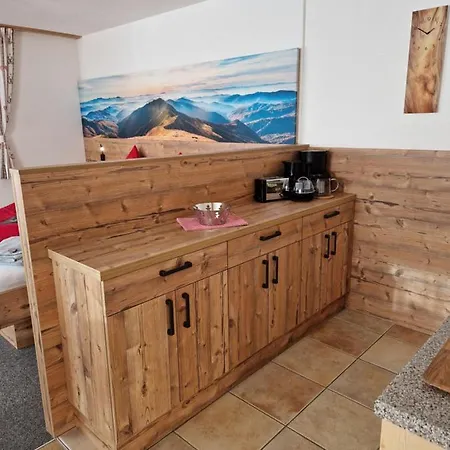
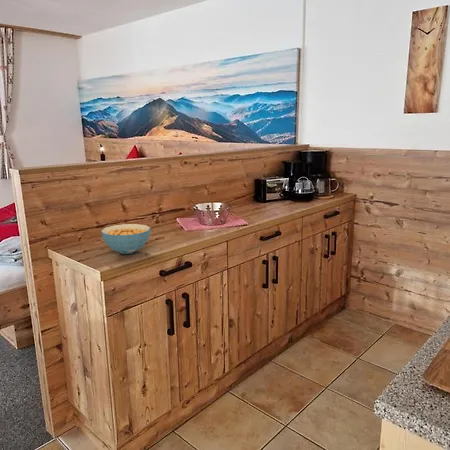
+ cereal bowl [100,223,151,255]
